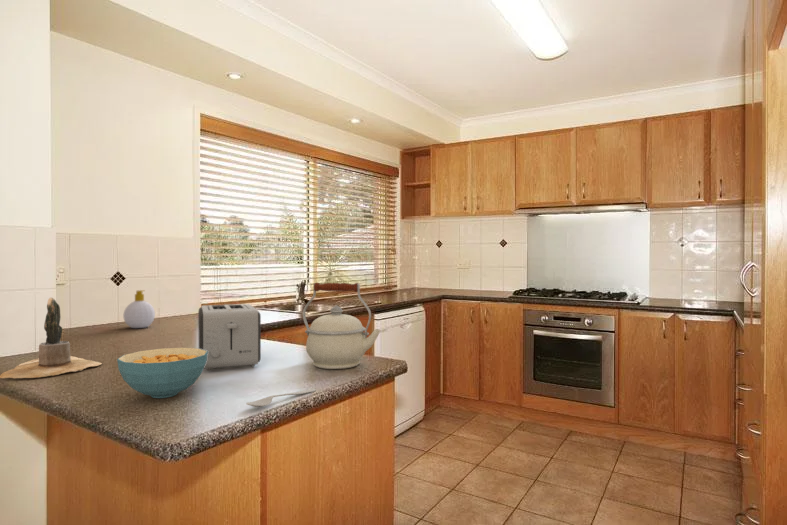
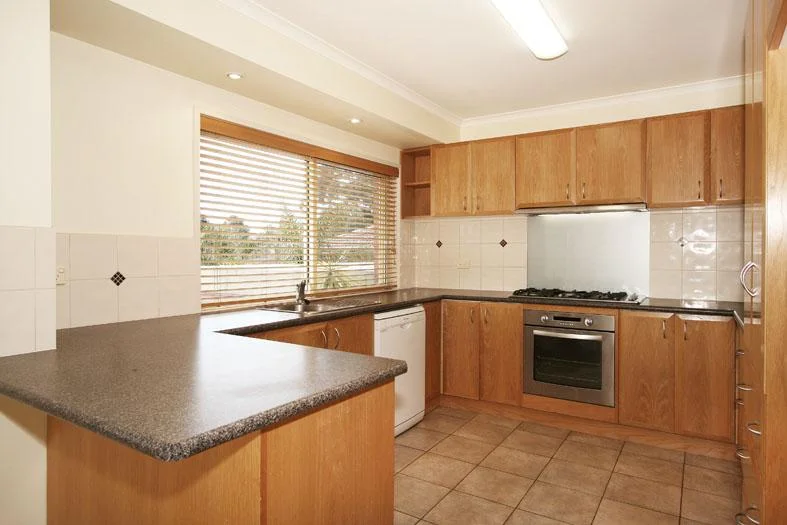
- potted cactus [0,297,103,379]
- soap bottle [122,289,156,329]
- cereal bowl [116,347,208,399]
- kettle [302,282,382,370]
- spoon [245,388,316,408]
- toaster [197,303,262,371]
